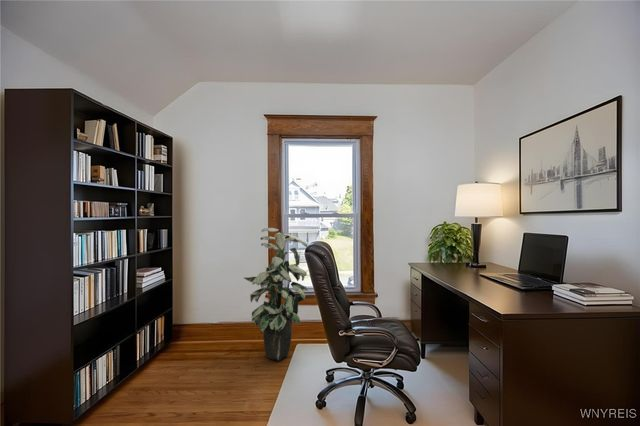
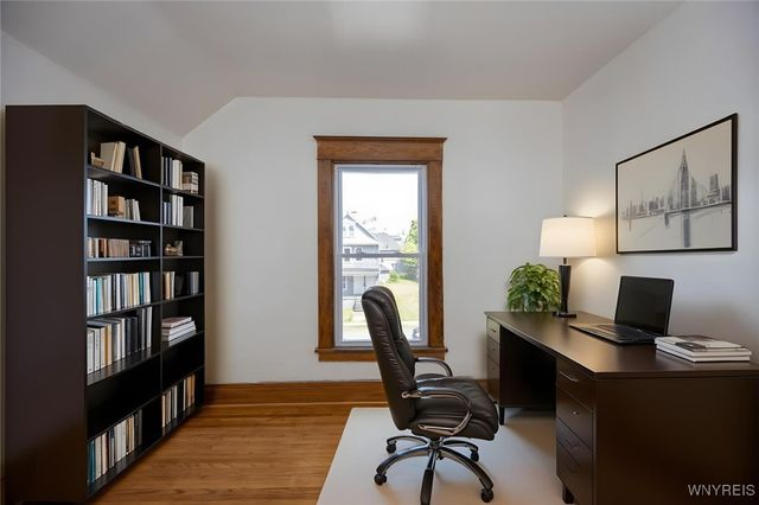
- indoor plant [243,227,309,361]
